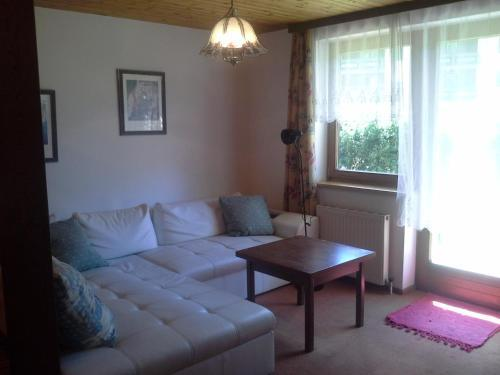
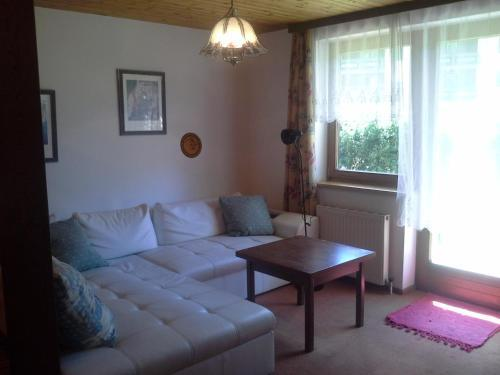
+ decorative plate [179,132,203,159]
